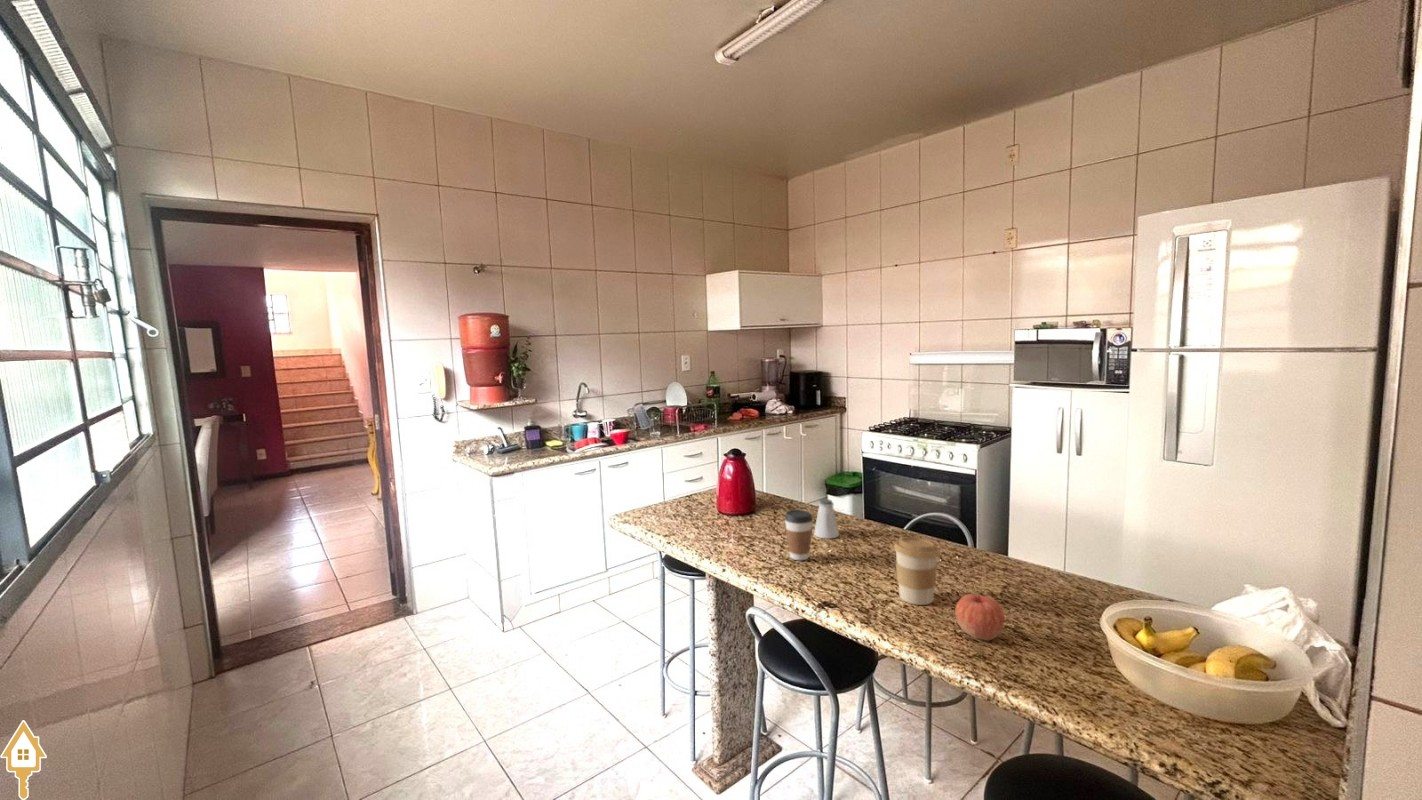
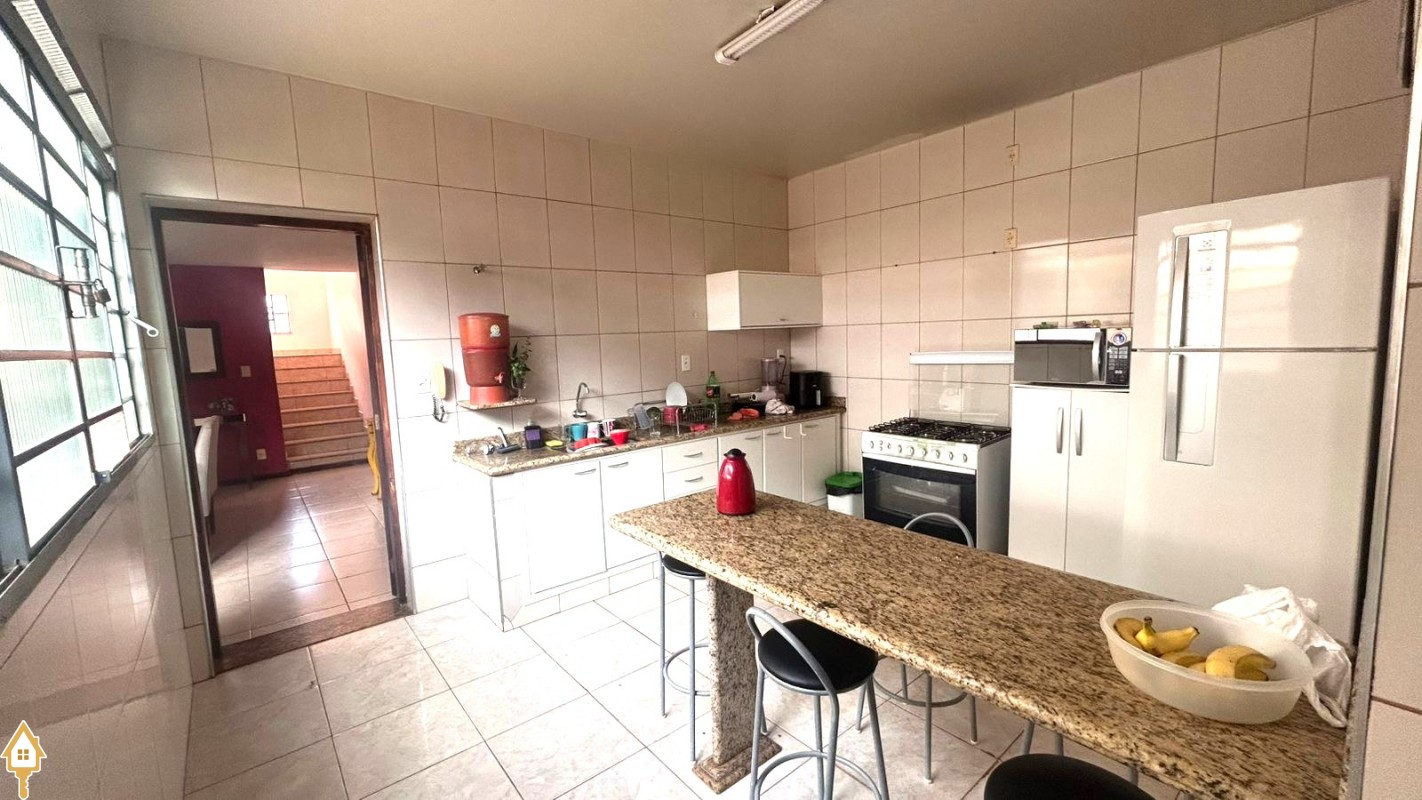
- coffee cup [893,536,941,606]
- apple [954,593,1006,642]
- saltshaker [813,498,840,540]
- coffee cup [784,509,814,561]
